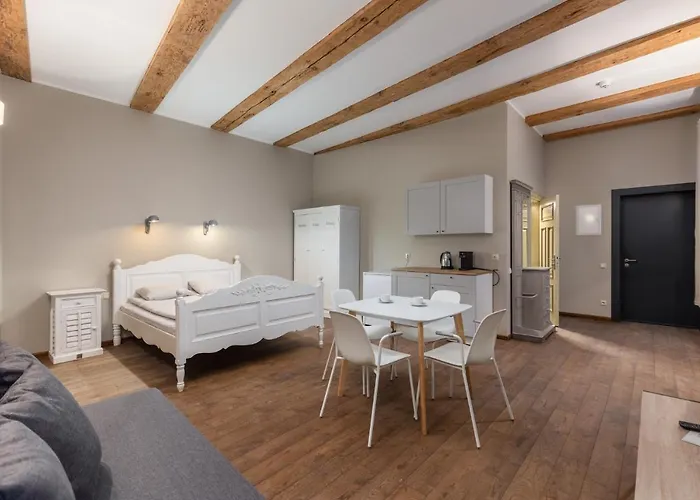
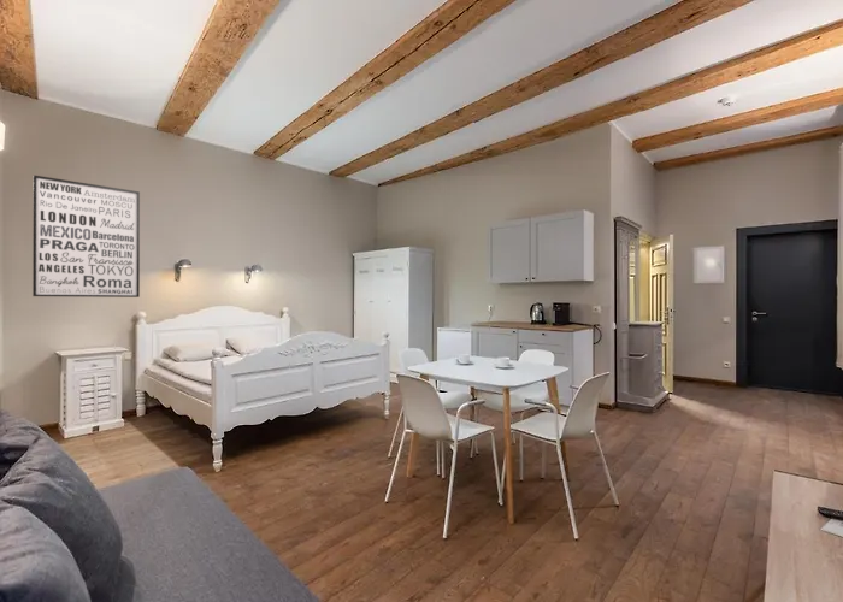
+ wall art [31,175,141,299]
